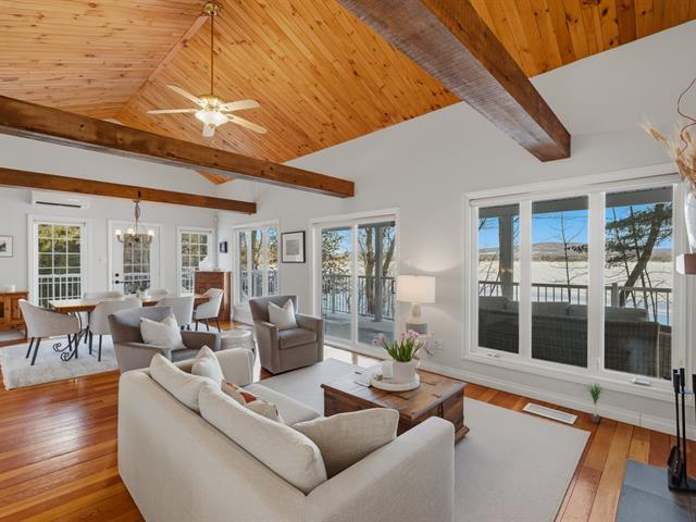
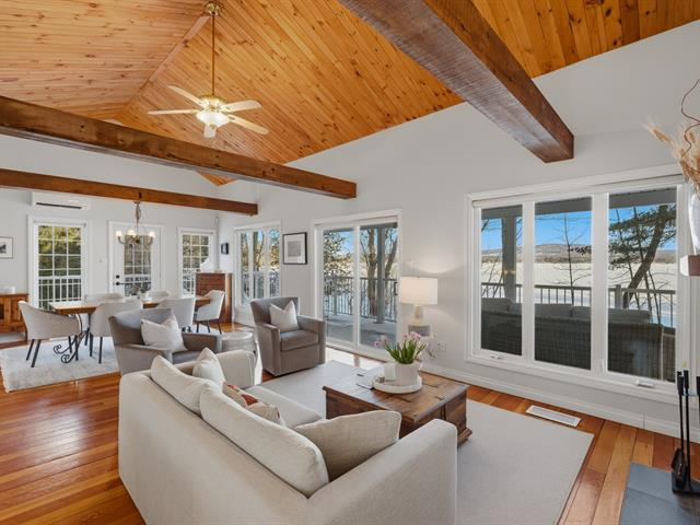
- potted plant [579,383,610,423]
